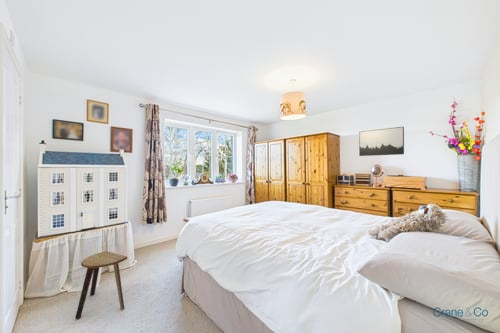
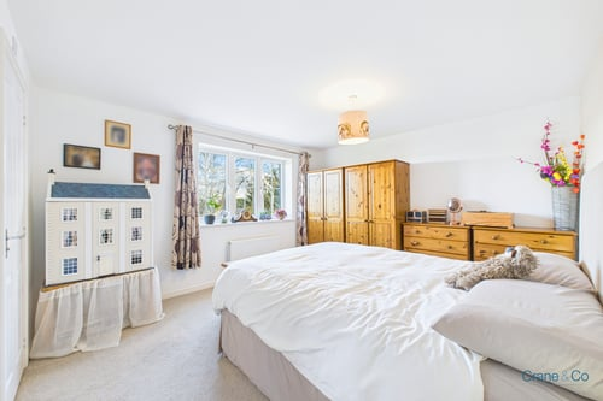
- stool [74,250,128,320]
- wall art [358,126,405,157]
